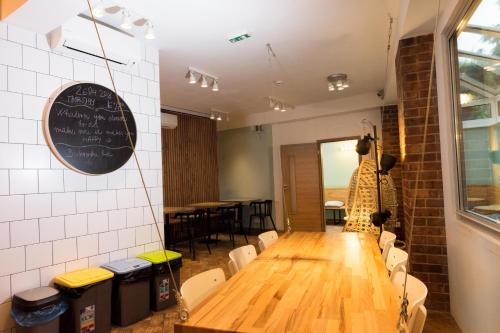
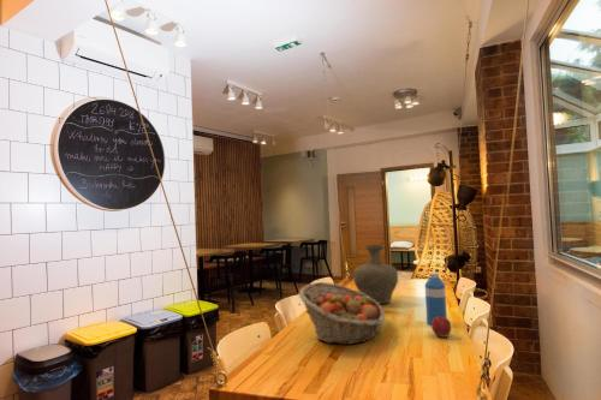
+ water bottle [424,271,448,327]
+ apple [430,315,452,339]
+ fruit basket [298,281,386,346]
+ vase [352,244,399,305]
